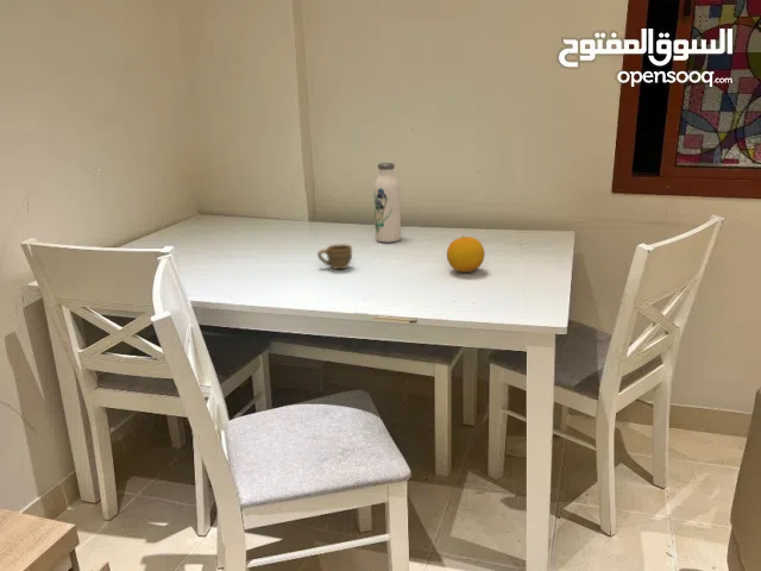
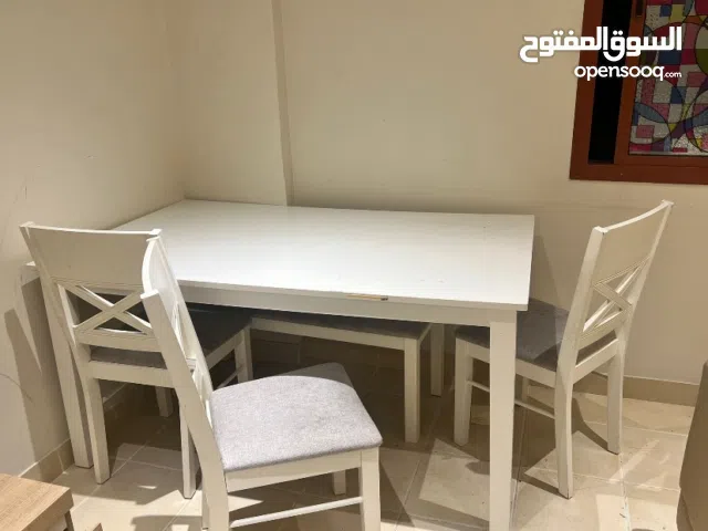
- cup [316,243,353,270]
- fruit [446,234,486,274]
- water bottle [373,162,402,244]
